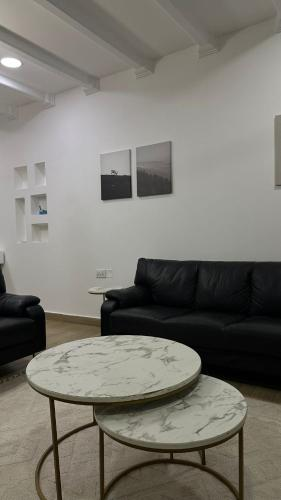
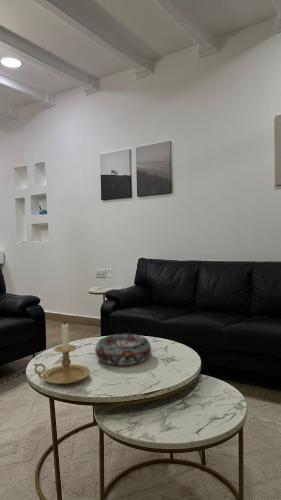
+ candle holder [33,321,91,385]
+ decorative bowl [94,333,152,366]
